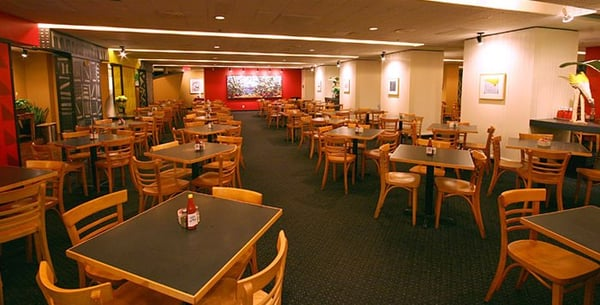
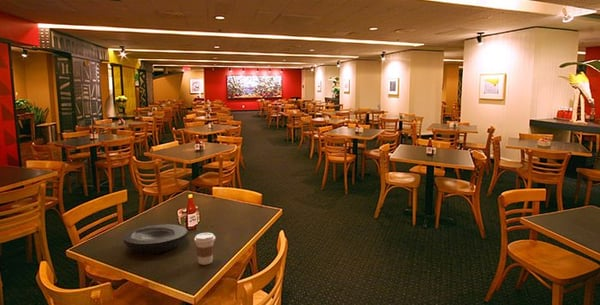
+ coffee cup [193,232,216,266]
+ plate [122,223,189,255]
